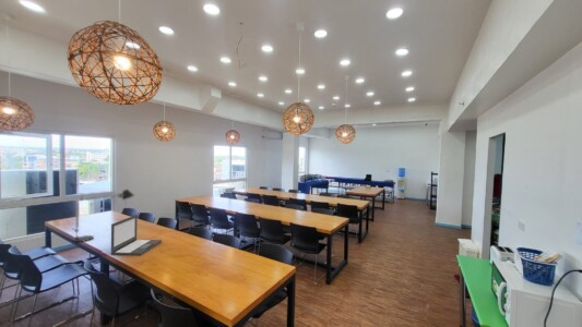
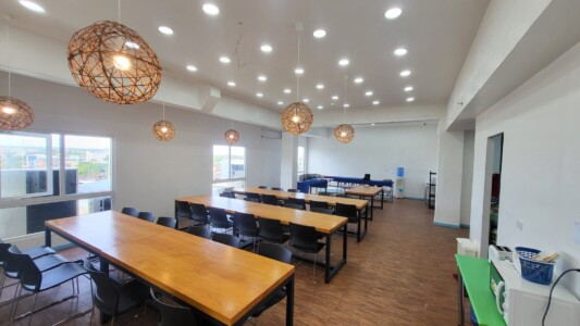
- desk lamp [71,189,135,243]
- laptop [110,214,163,256]
